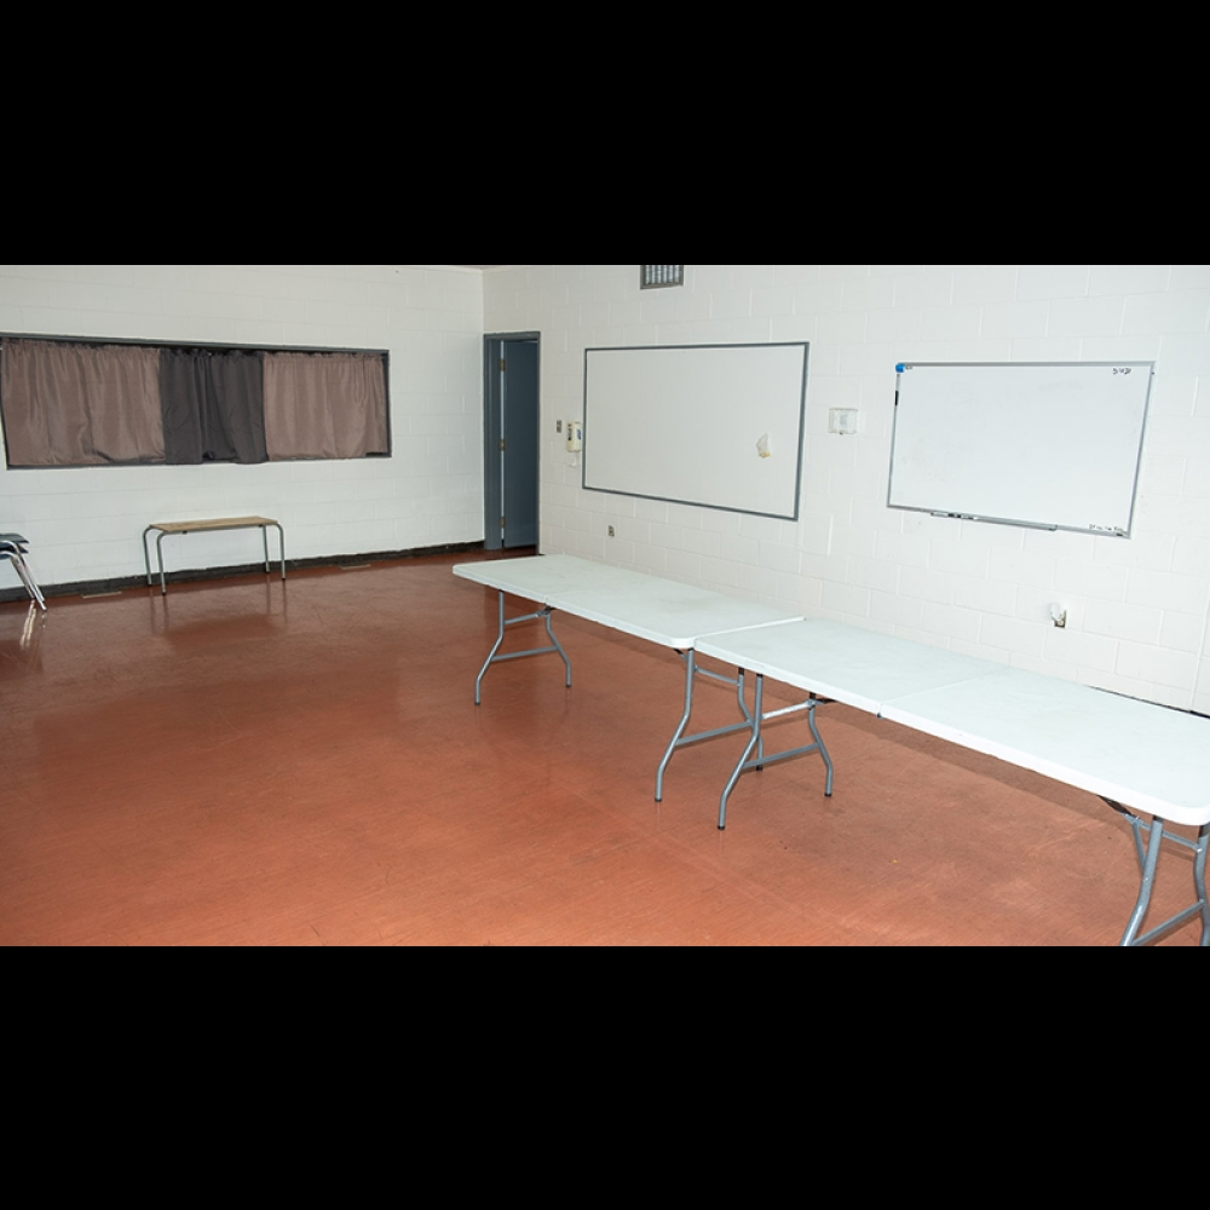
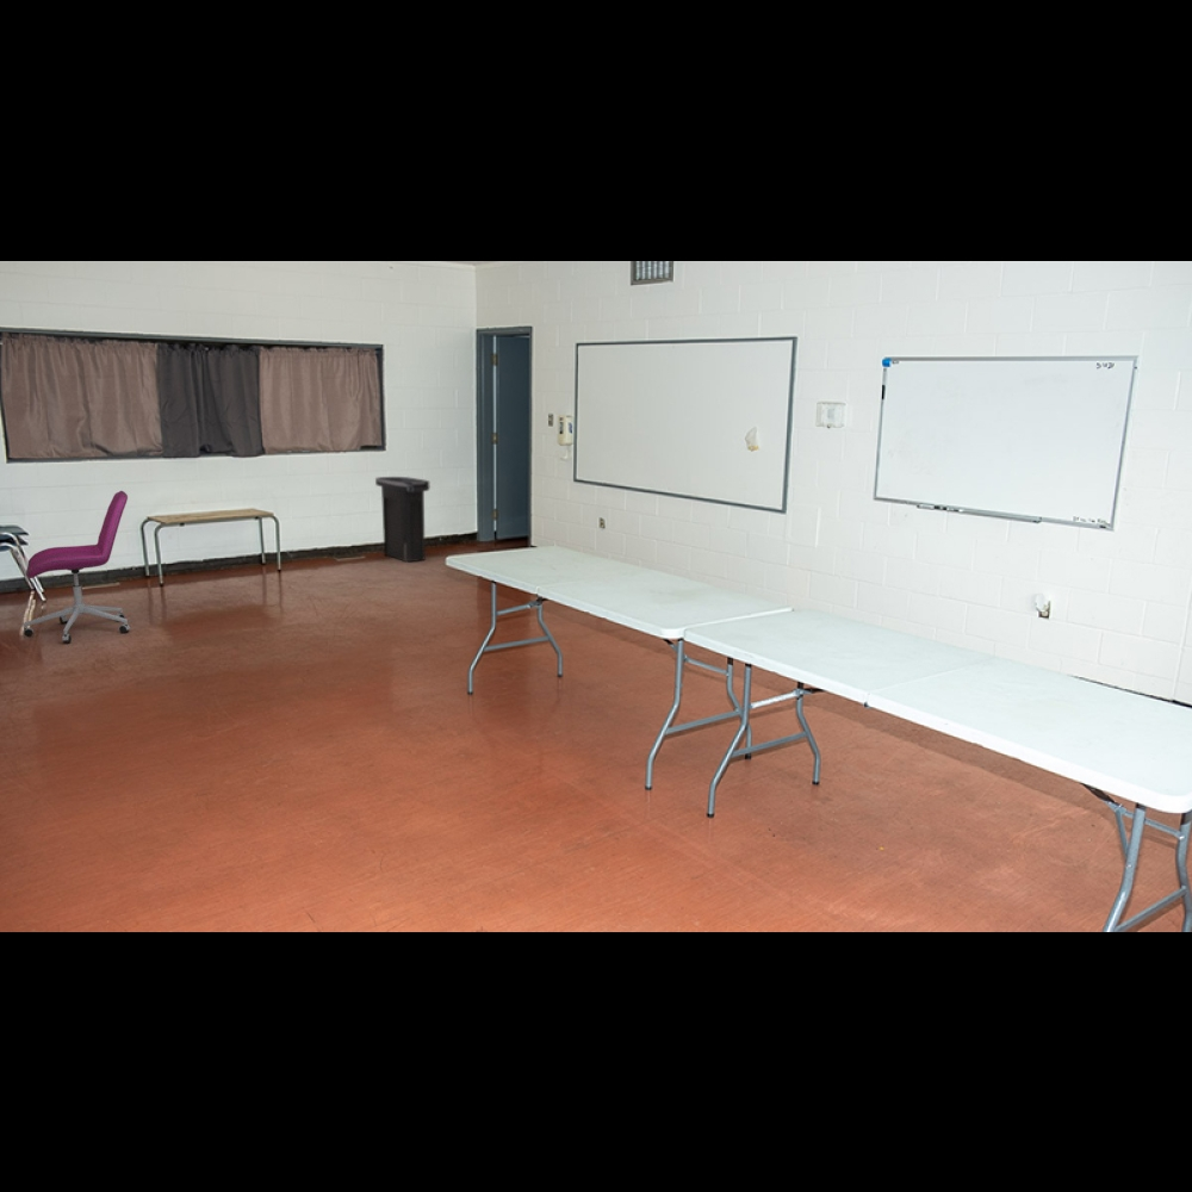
+ office chair [21,490,131,644]
+ trash can [374,476,432,563]
